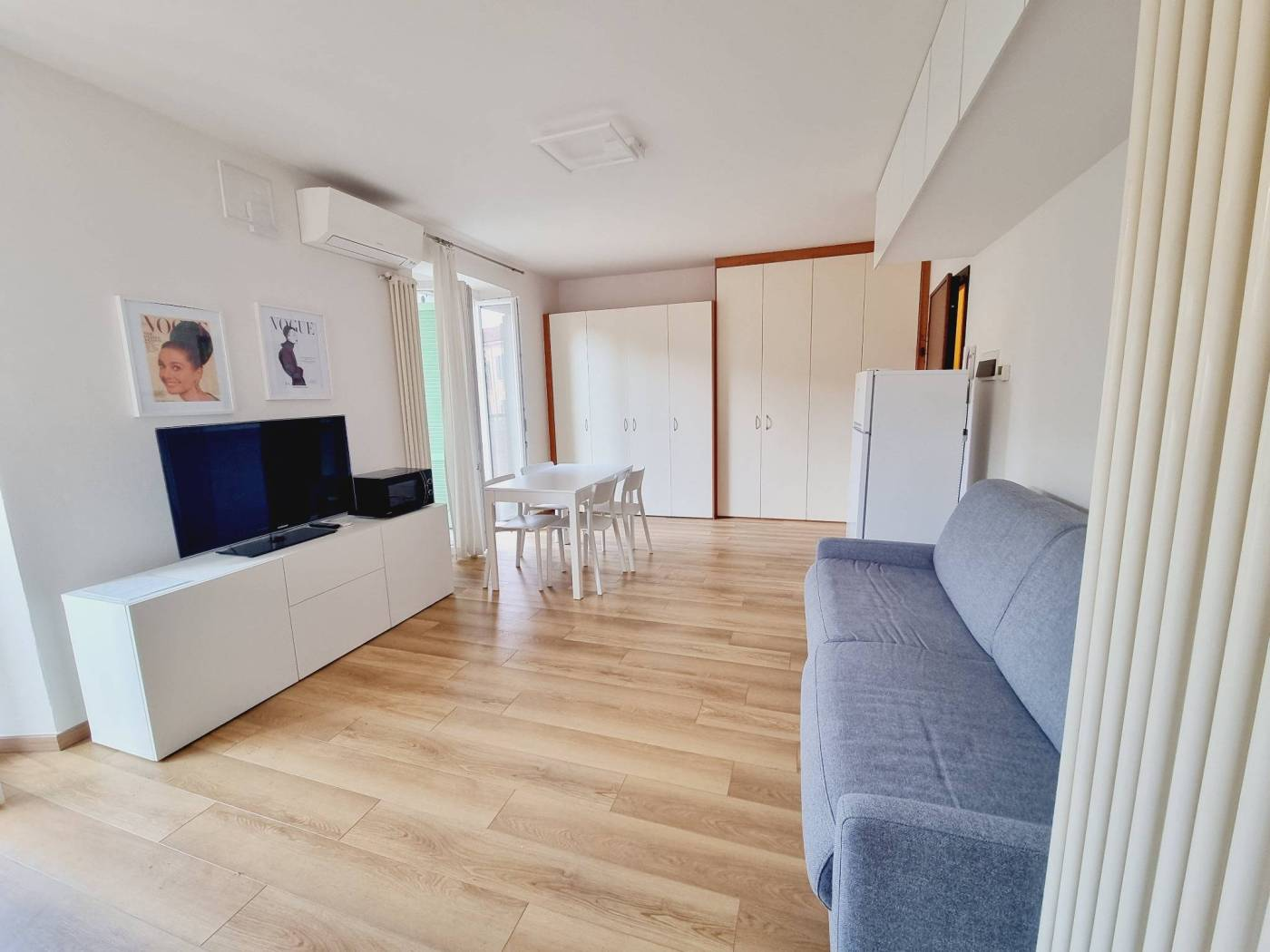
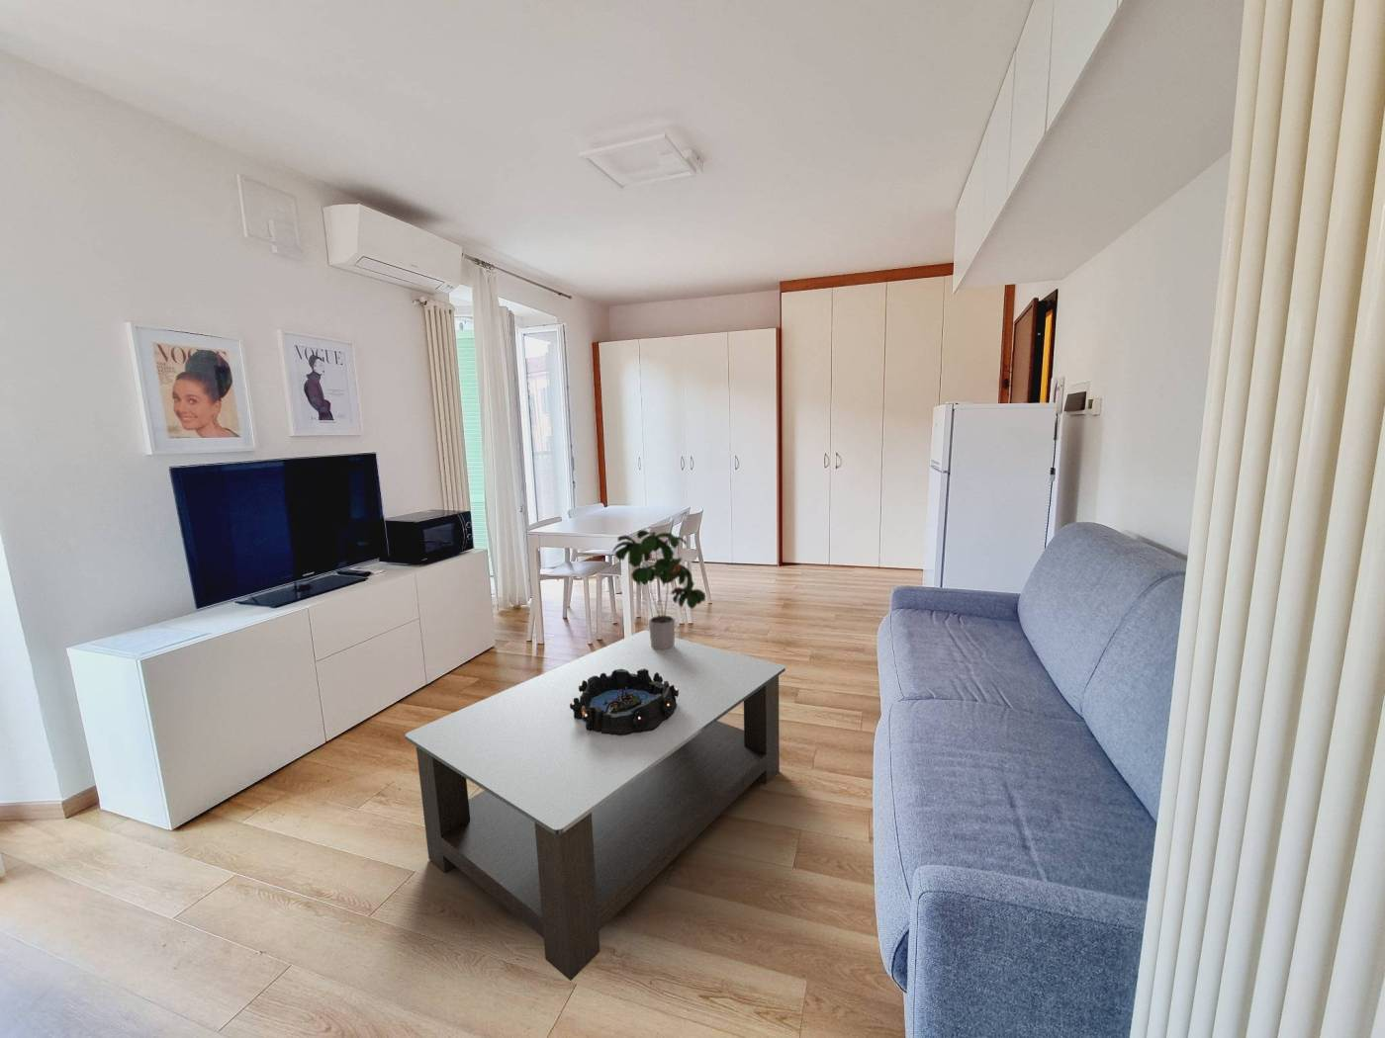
+ coffee table [405,630,786,981]
+ potted plant [613,529,707,651]
+ decorative bowl [570,669,678,736]
